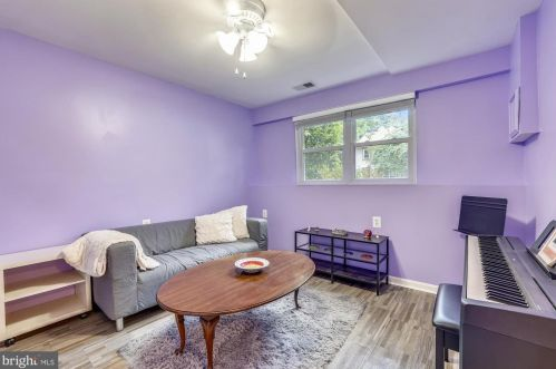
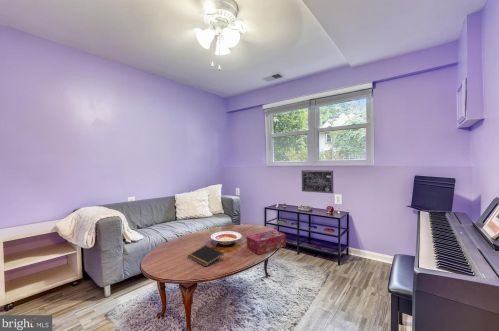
+ wall art [301,169,334,194]
+ notepad [187,244,225,267]
+ tissue box [246,229,287,255]
